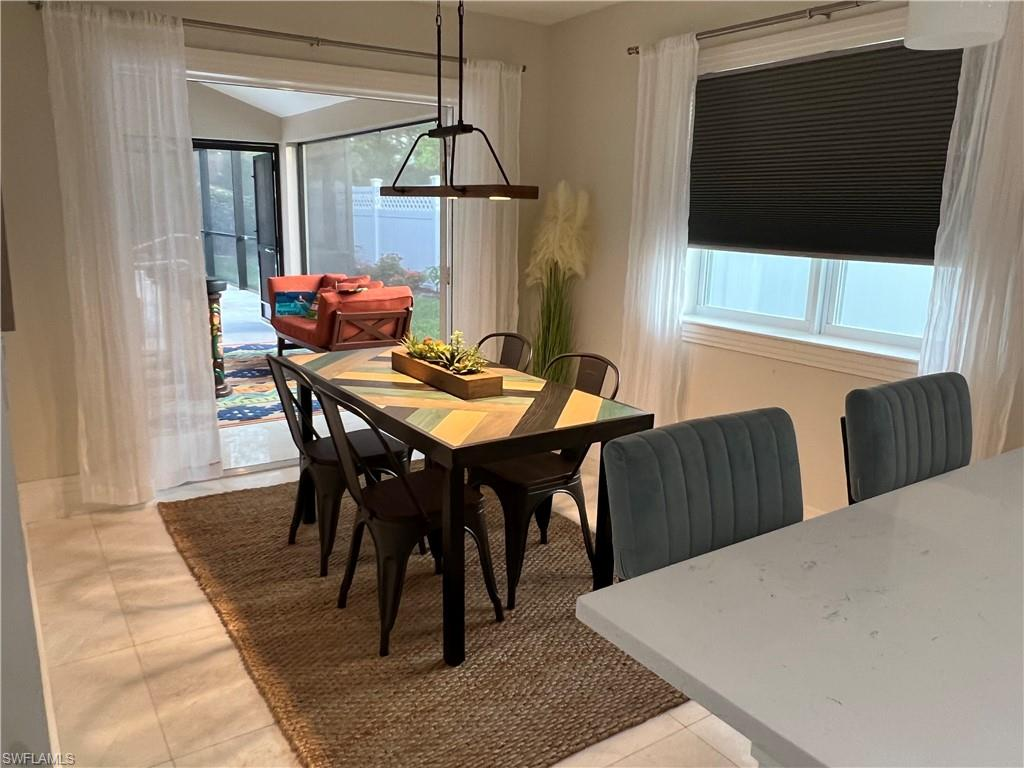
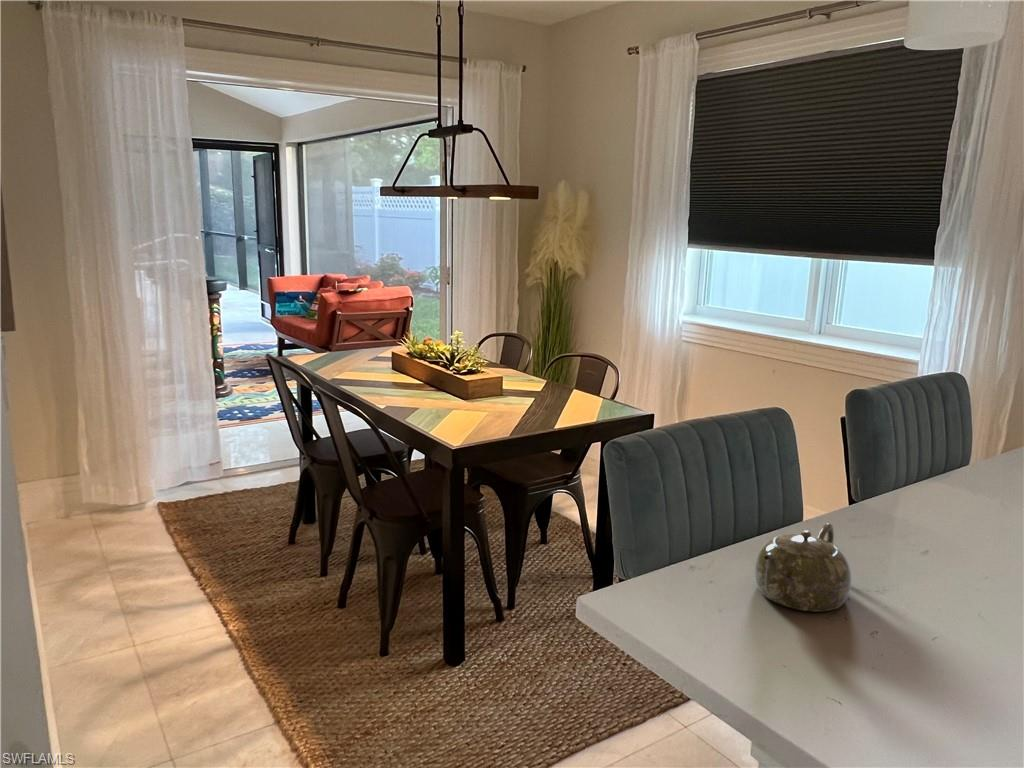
+ teapot [754,522,852,613]
